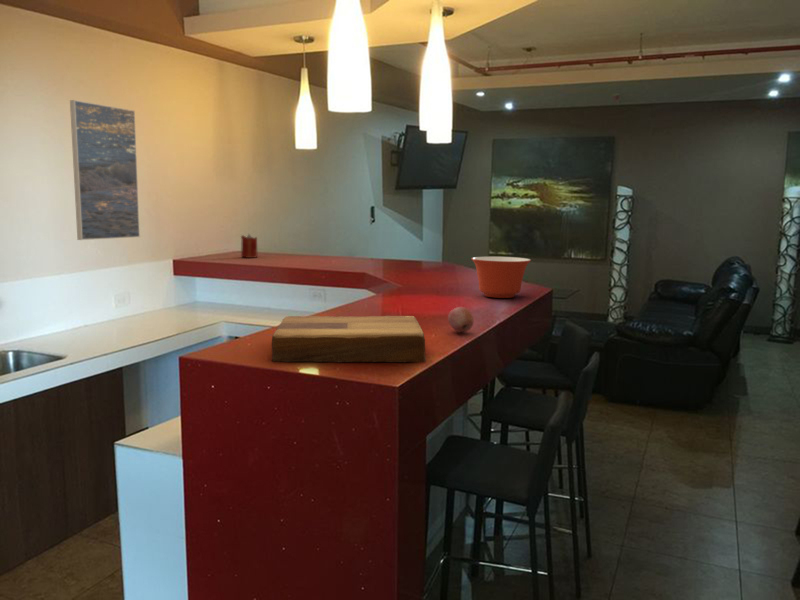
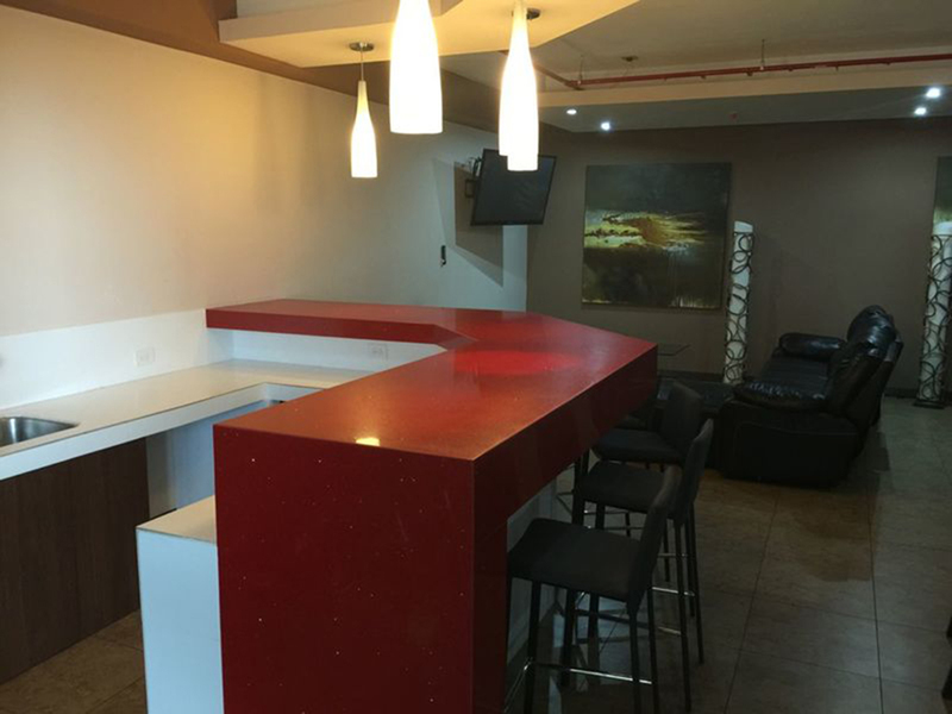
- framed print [69,99,141,241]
- mixing bowl [470,256,532,299]
- cutting board [271,315,427,363]
- candle [240,233,259,259]
- fruit [447,306,474,333]
